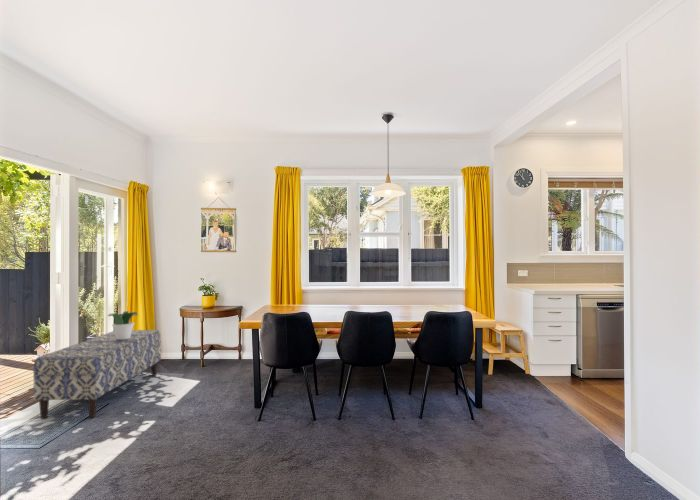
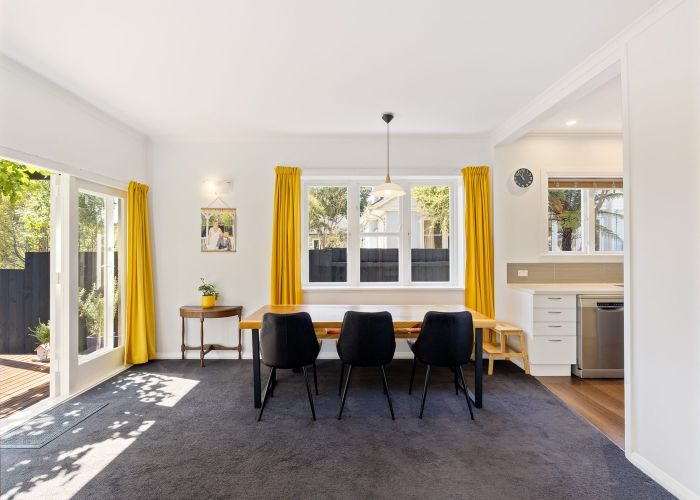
- bench [32,329,162,420]
- potted plant [106,310,140,340]
